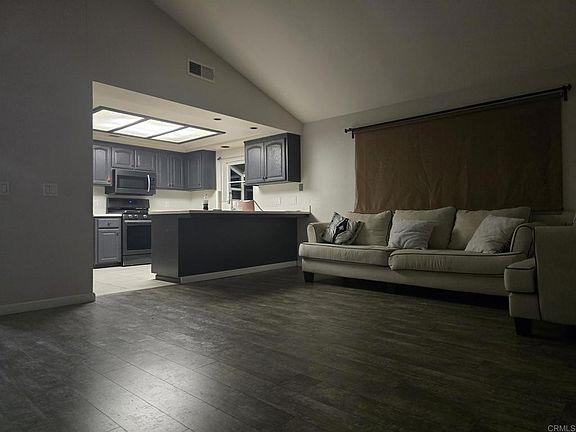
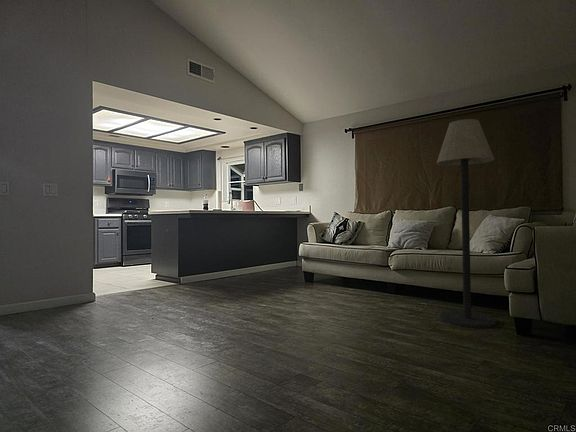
+ floor lamp [436,118,497,329]
